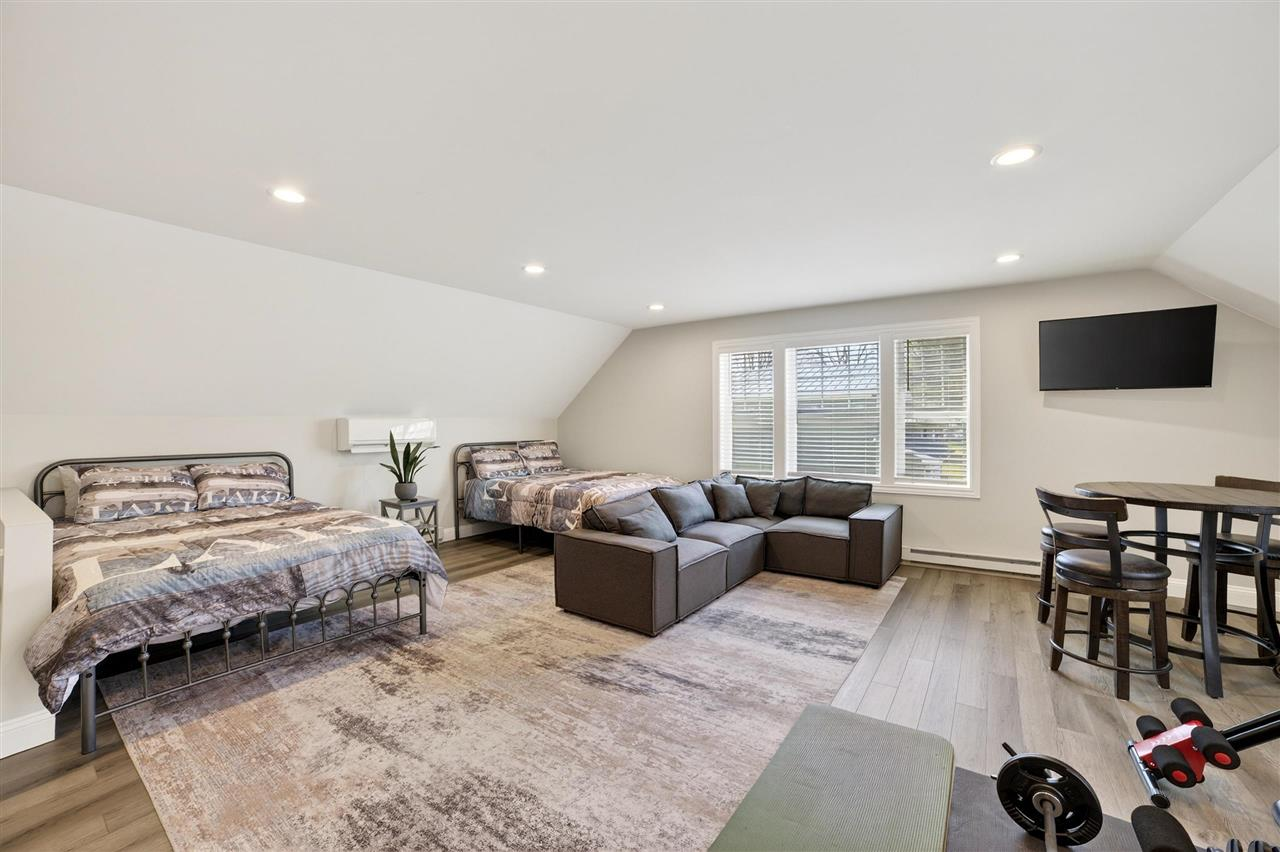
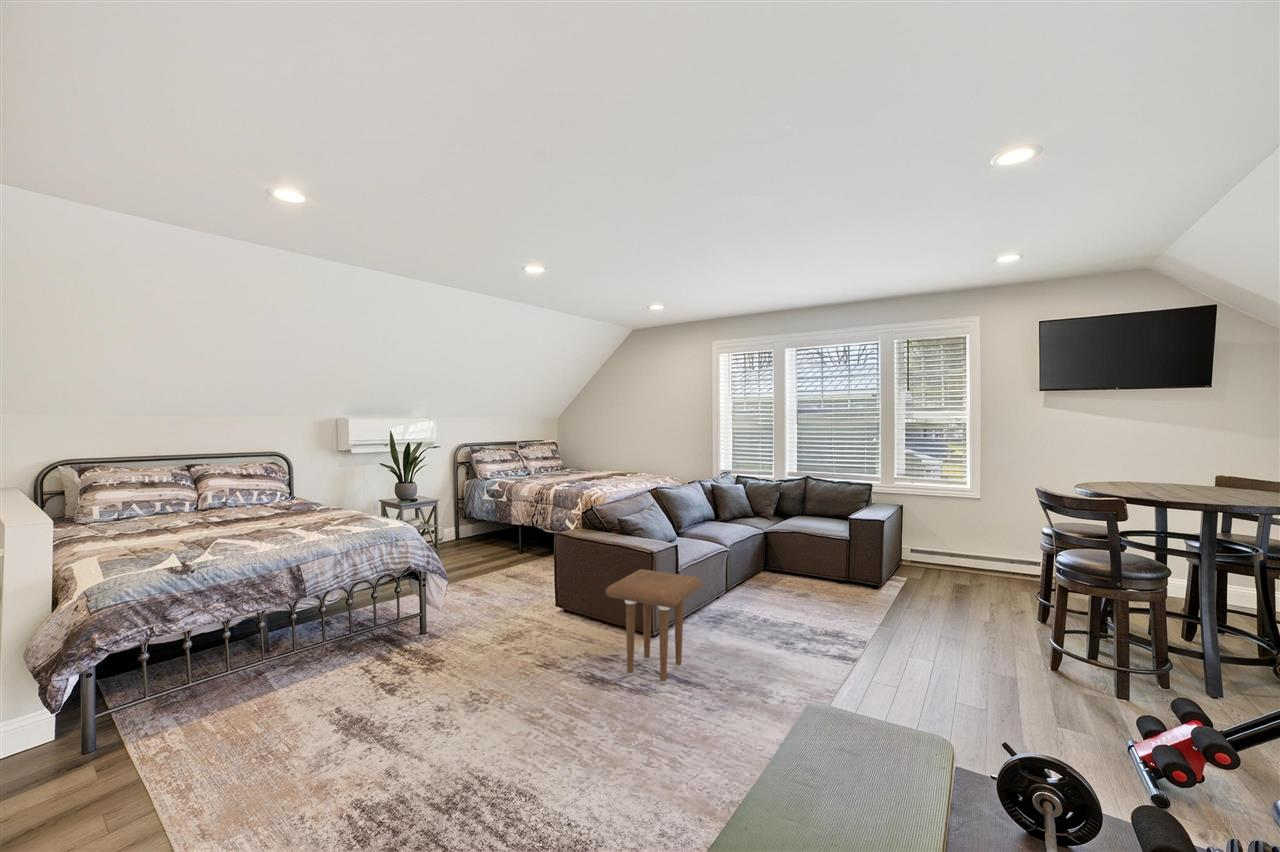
+ side table [604,568,703,685]
